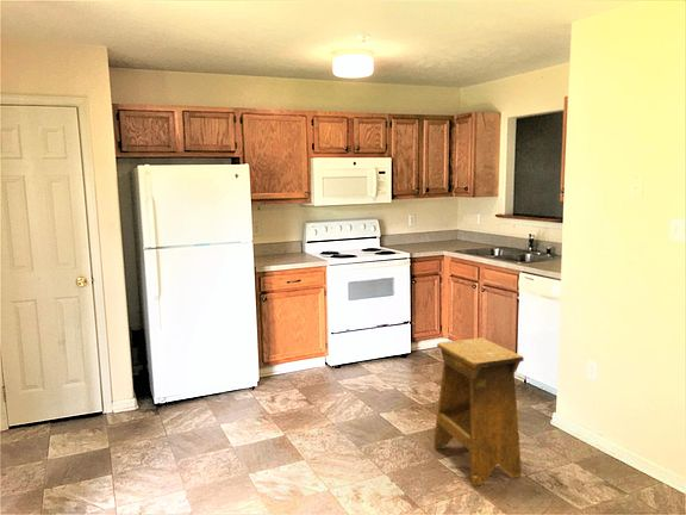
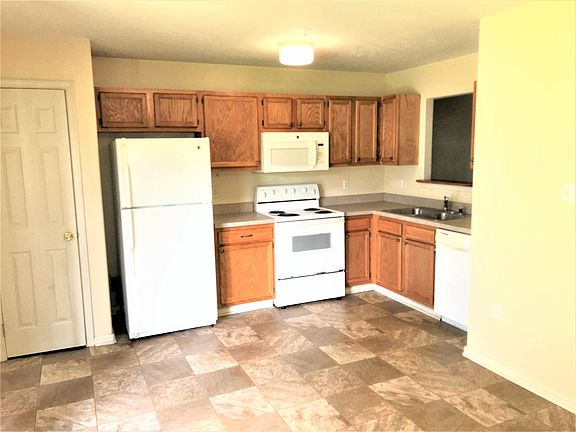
- stool [434,336,525,488]
